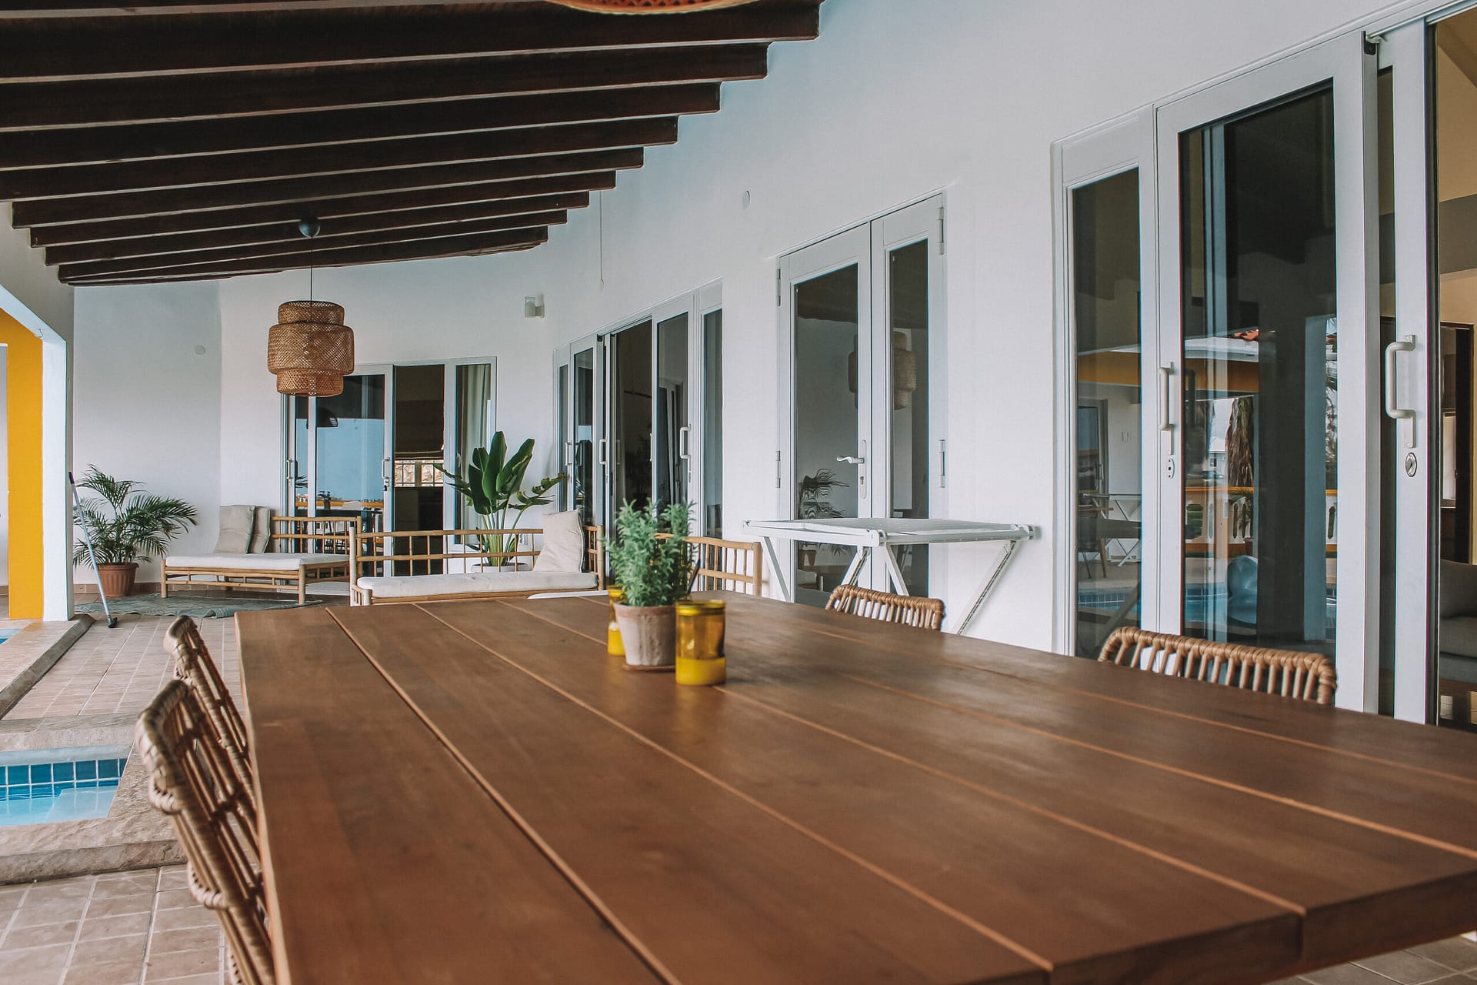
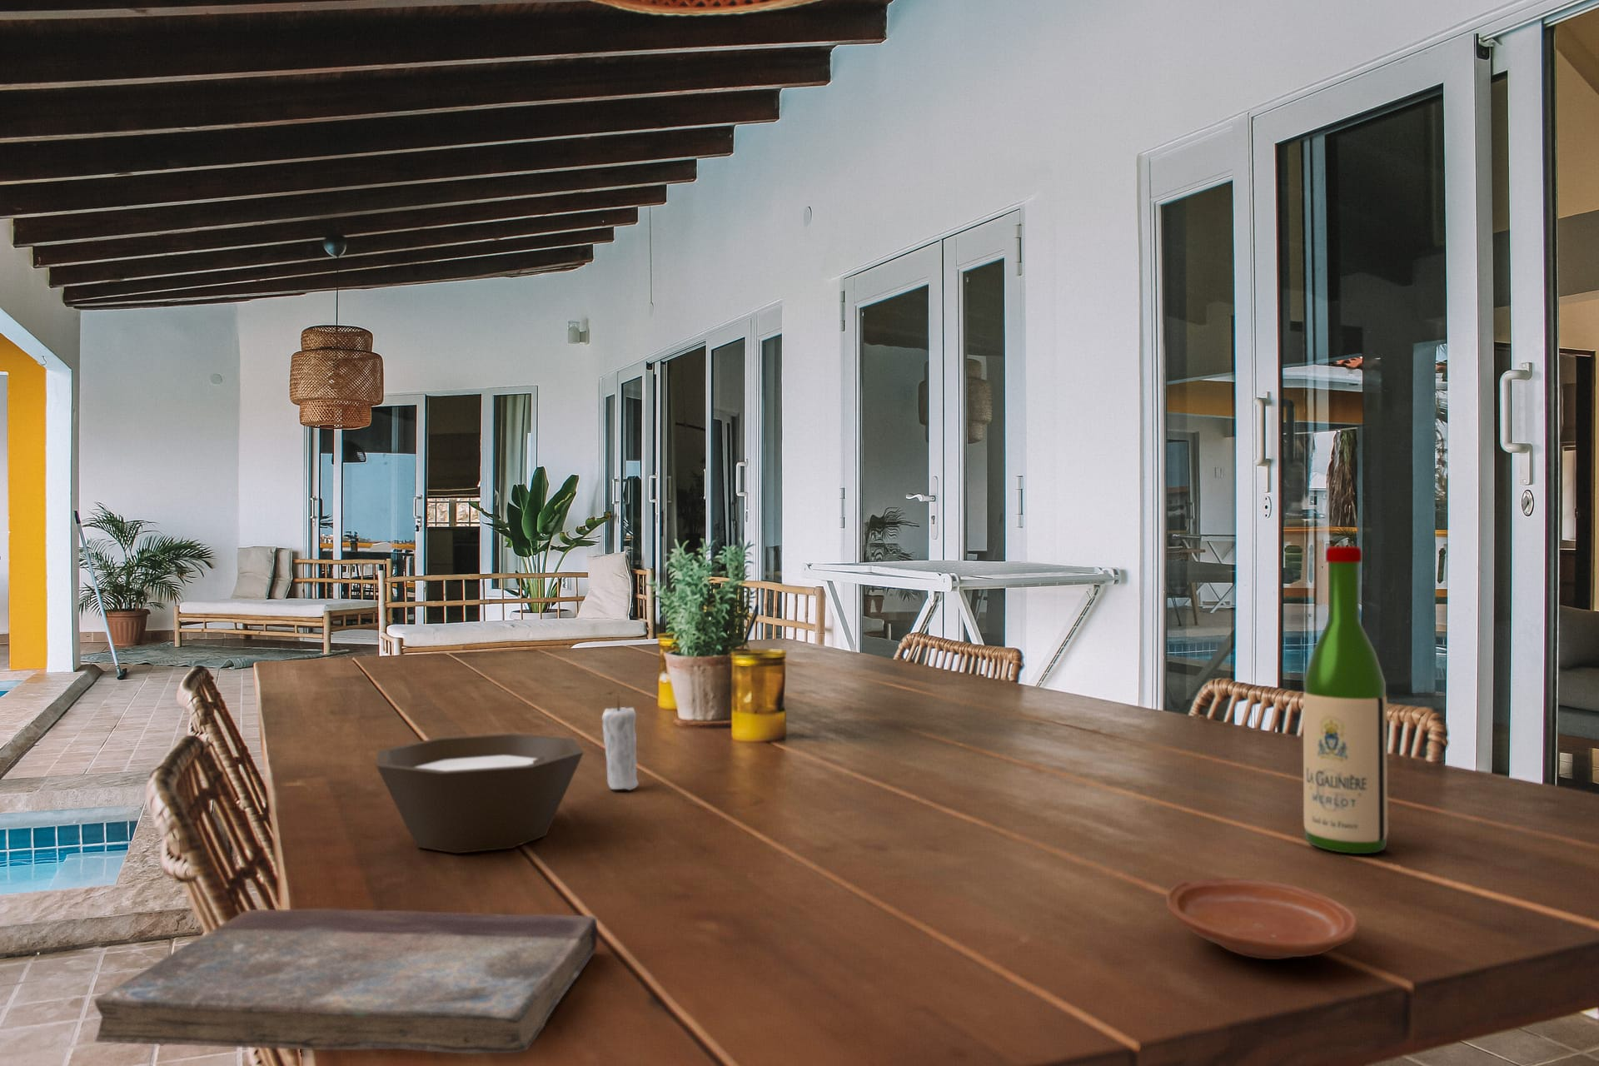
+ plate [1165,877,1360,960]
+ wine bottle [1303,545,1388,854]
+ candle [601,694,640,791]
+ book [93,908,598,1055]
+ bowl [376,733,584,854]
